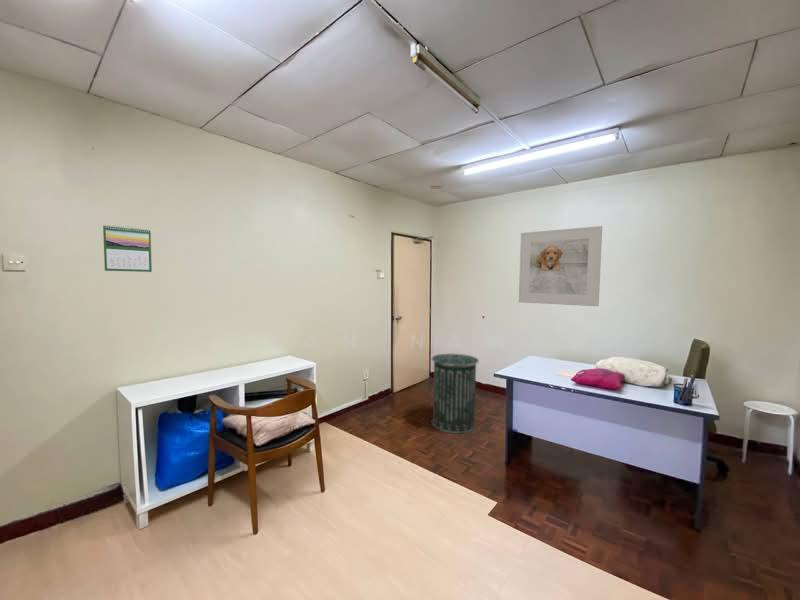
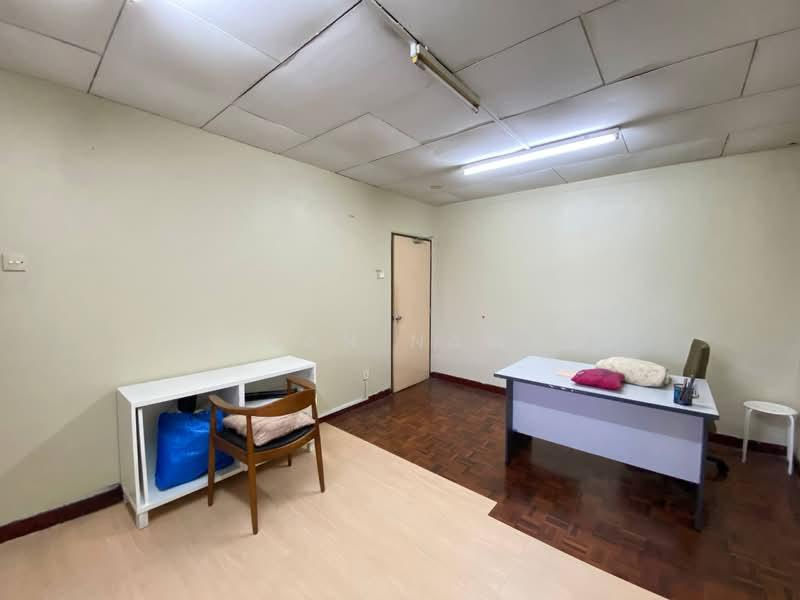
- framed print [518,225,603,307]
- calendar [102,224,153,273]
- trash can [431,353,480,434]
